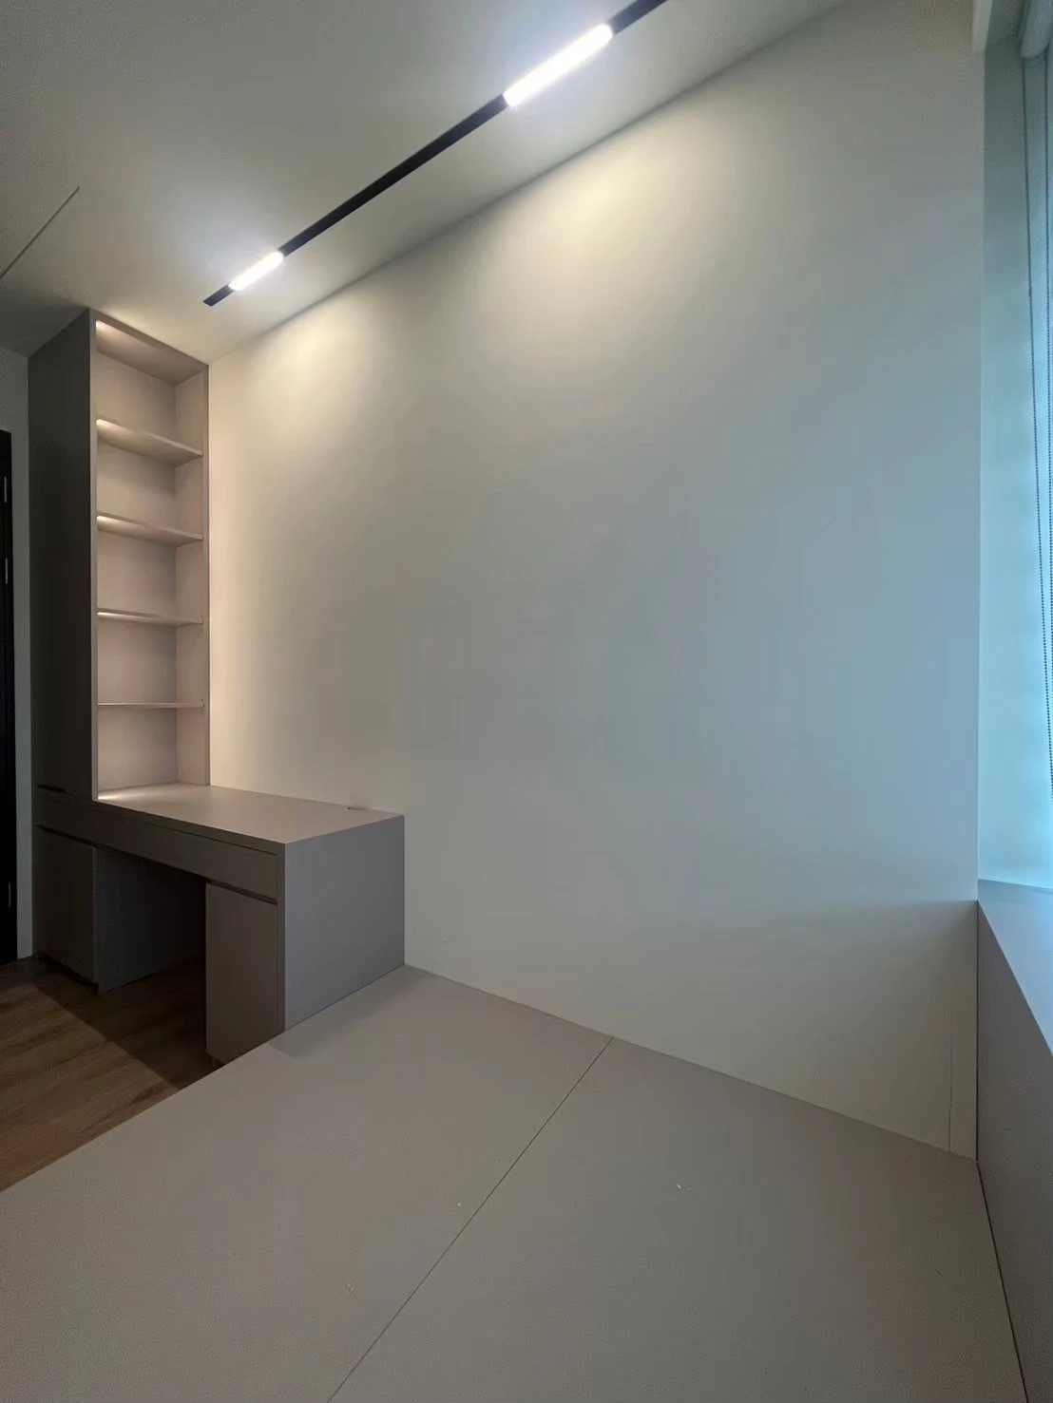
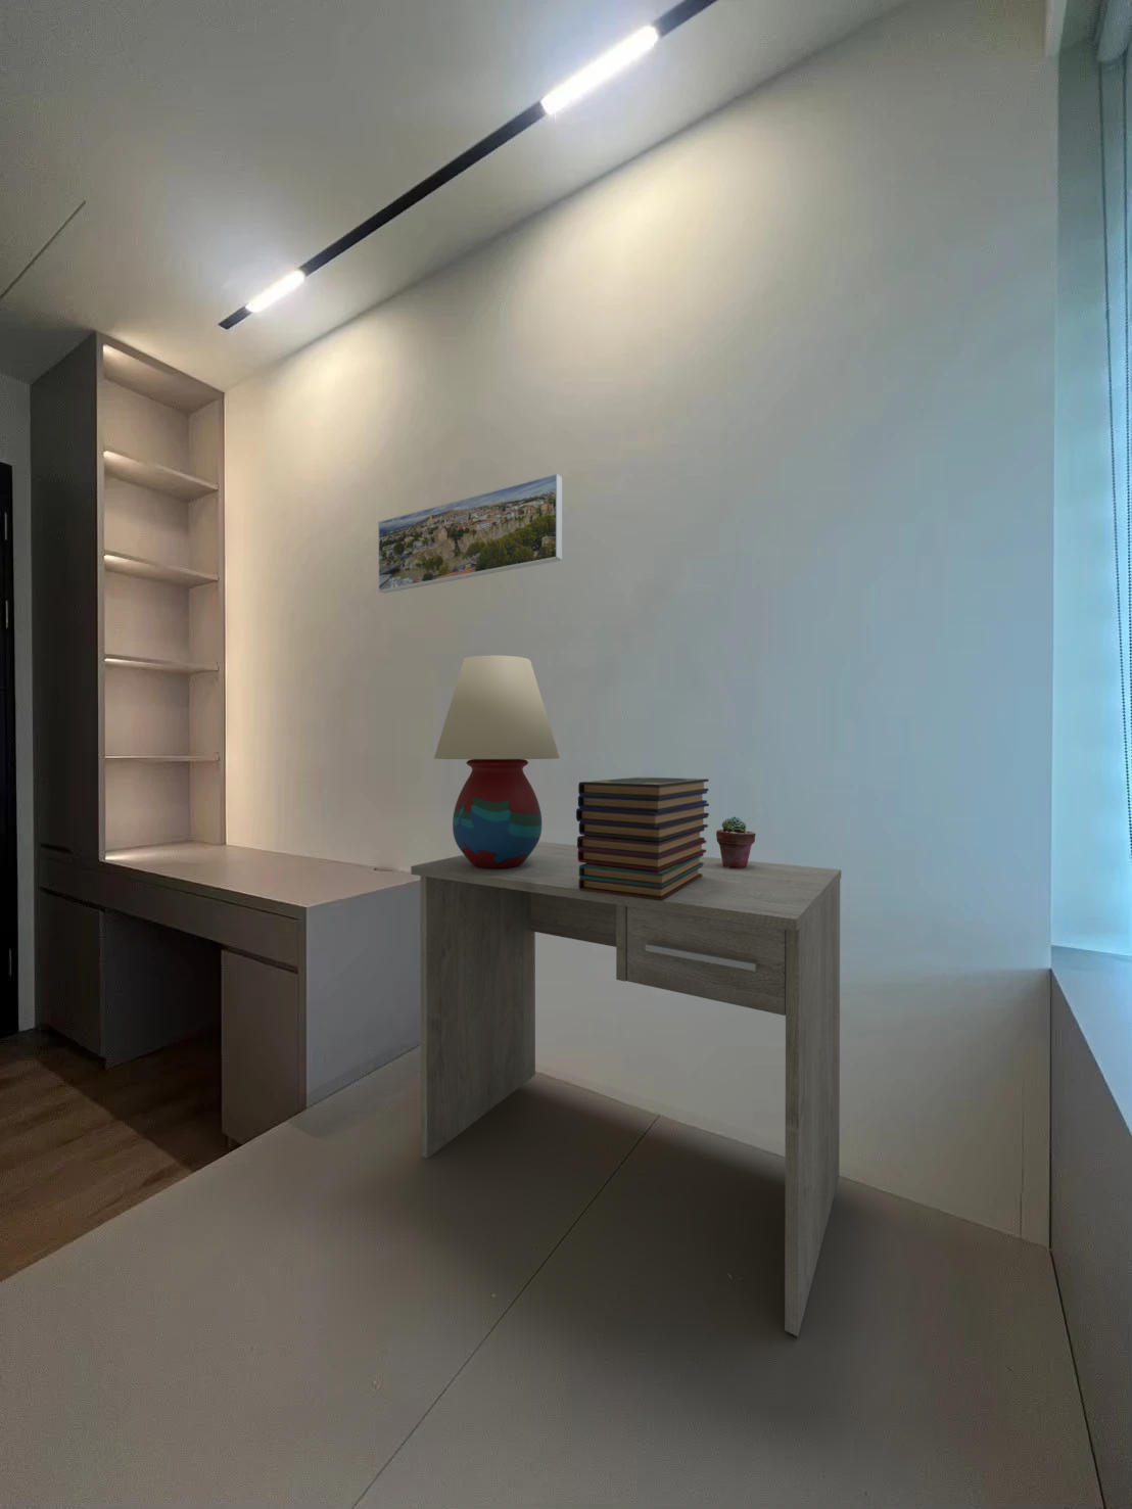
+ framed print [377,473,562,593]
+ table lamp [433,654,561,868]
+ desk [410,841,842,1338]
+ potted succulent [715,816,757,868]
+ book stack [576,776,710,901]
